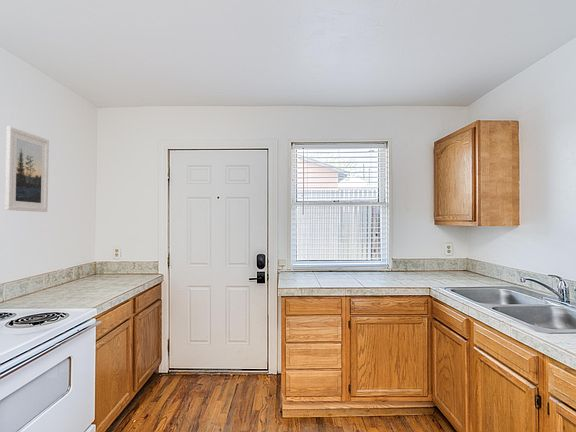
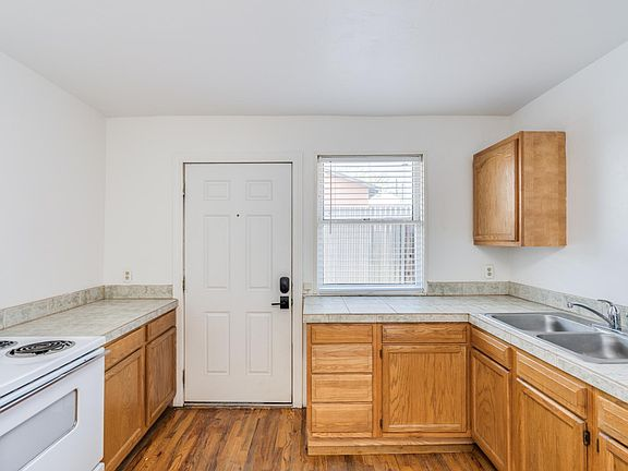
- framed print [4,126,50,213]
